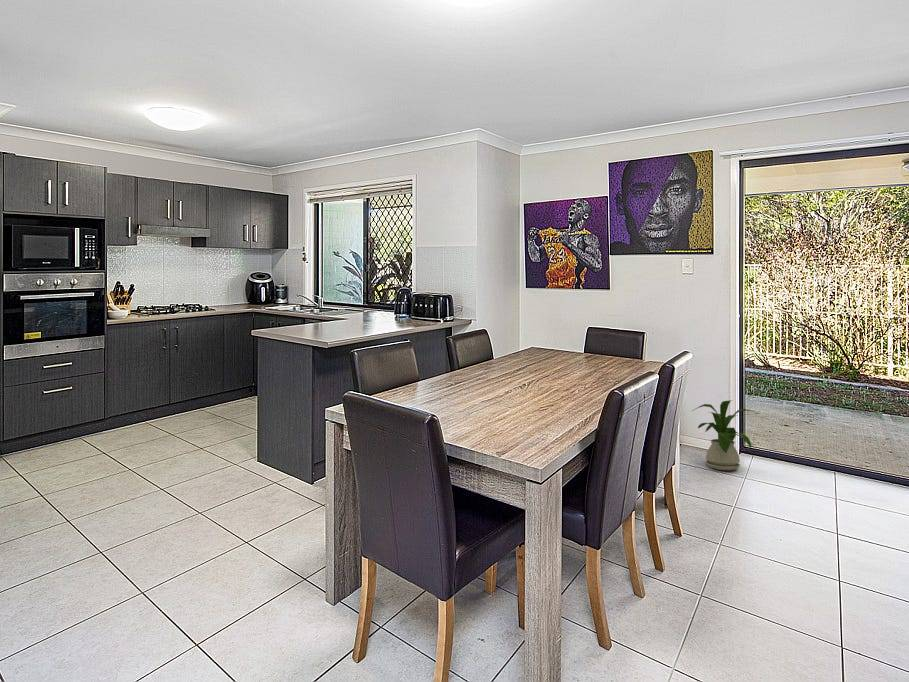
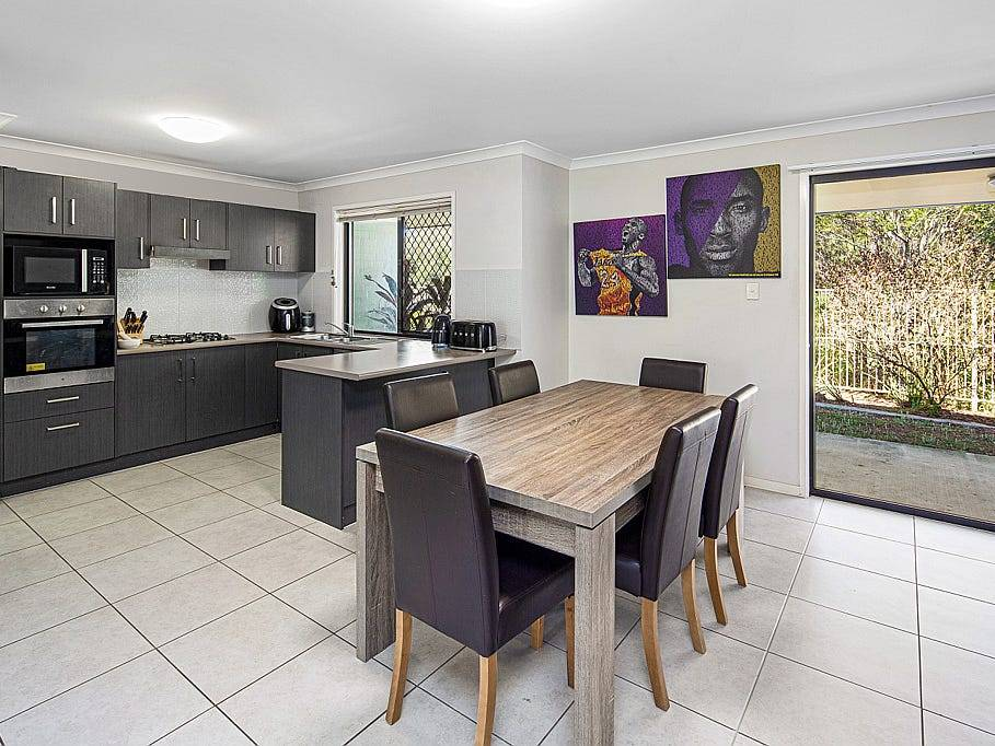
- house plant [691,399,761,471]
